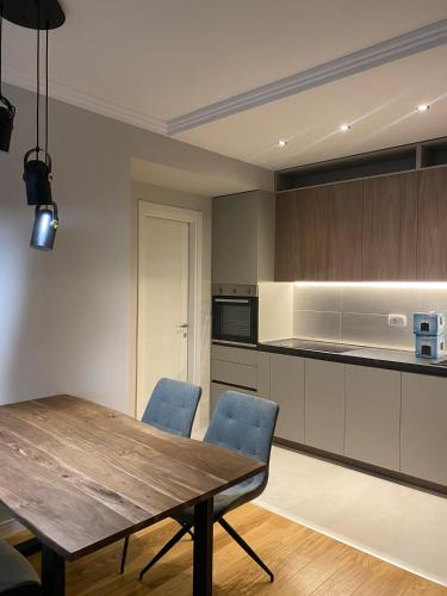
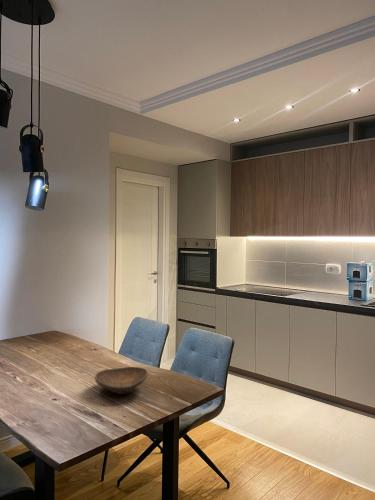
+ decorative bowl [94,366,149,395]
